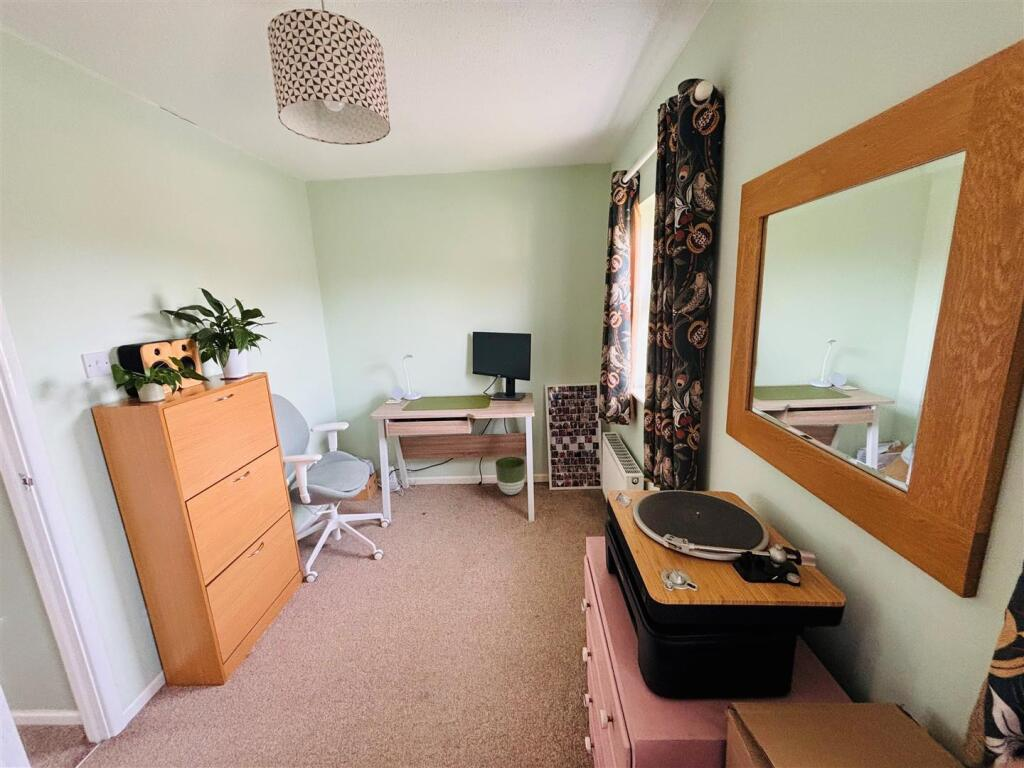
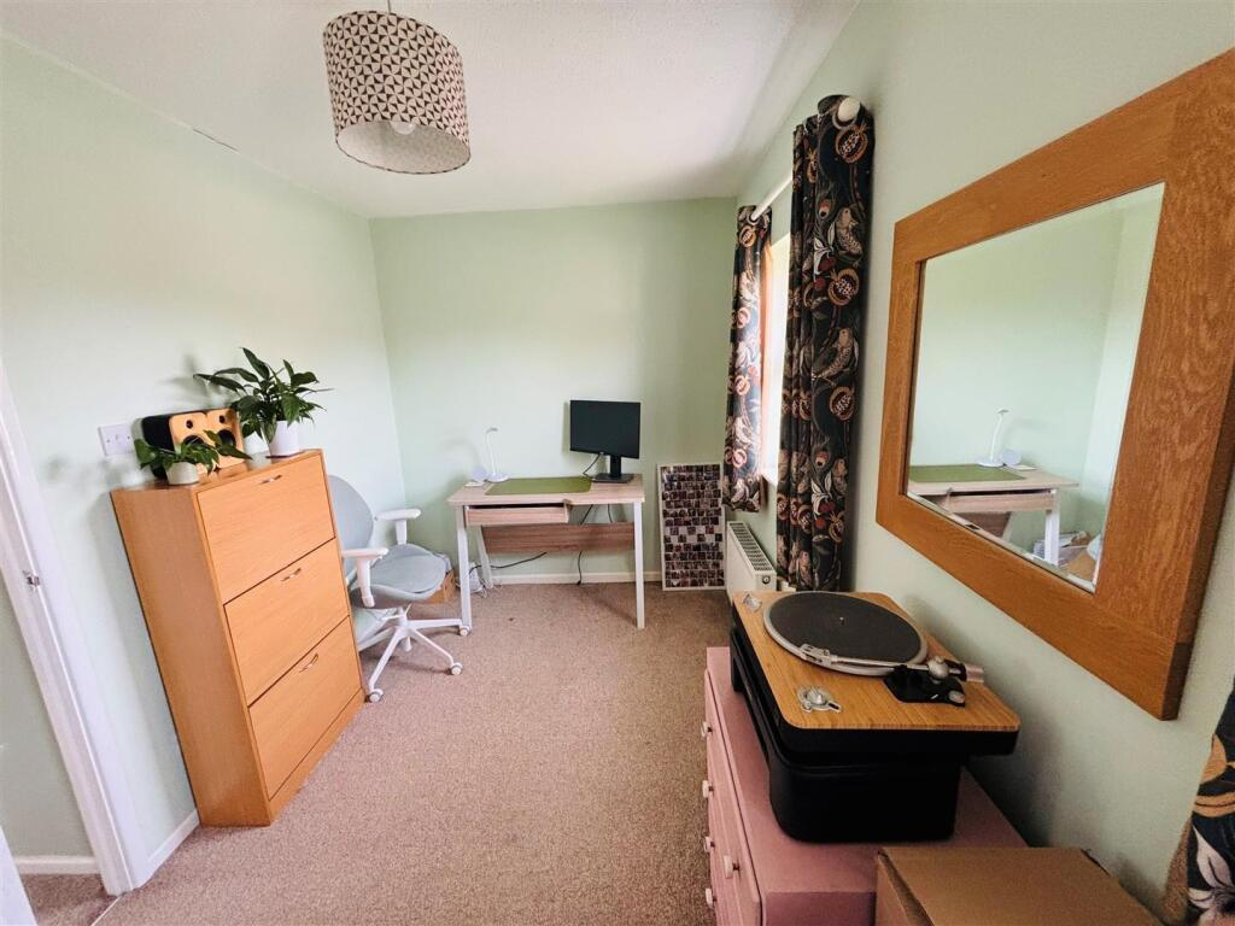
- planter [494,456,526,496]
